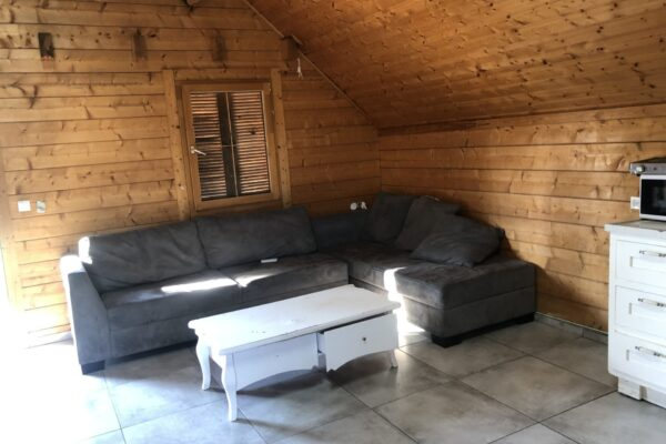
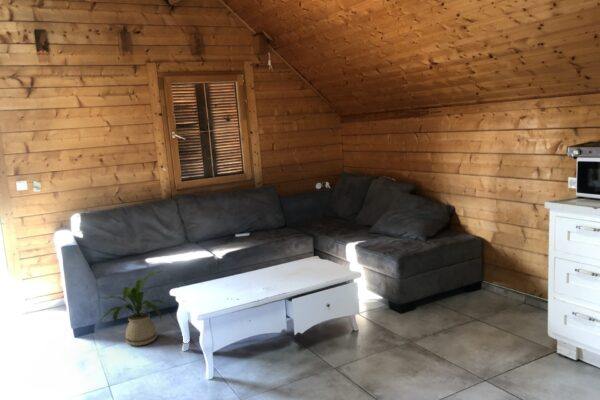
+ house plant [92,270,171,347]
